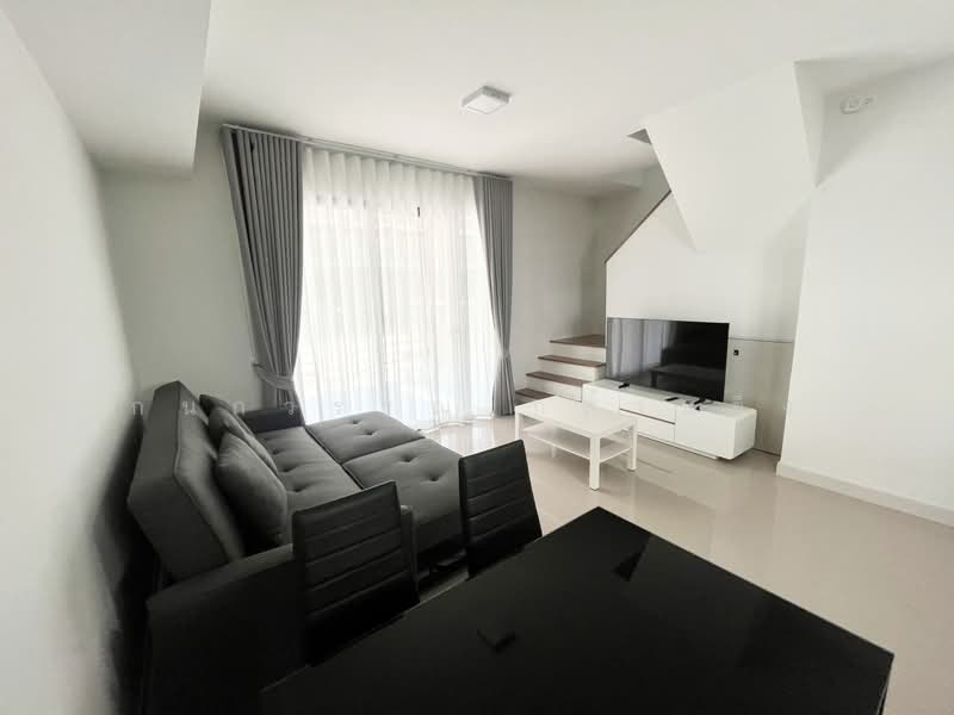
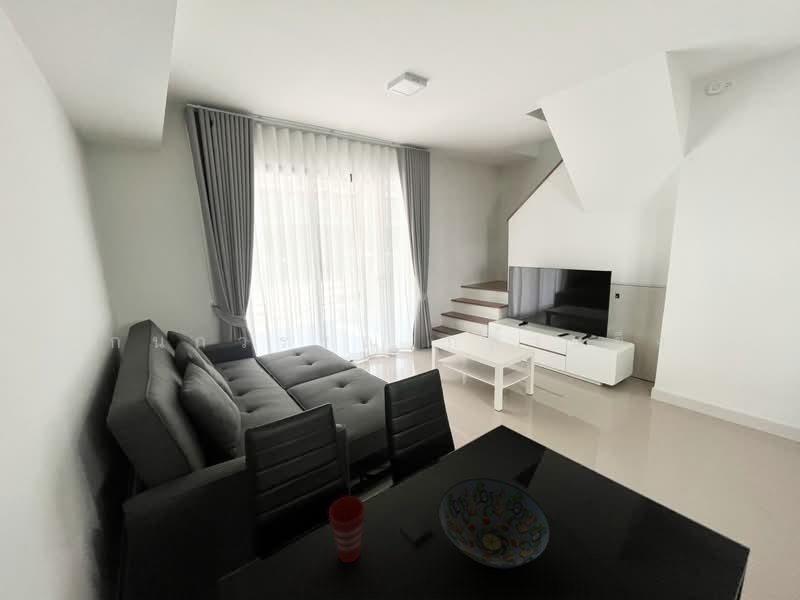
+ cup [328,495,365,564]
+ decorative bowl [438,477,551,569]
